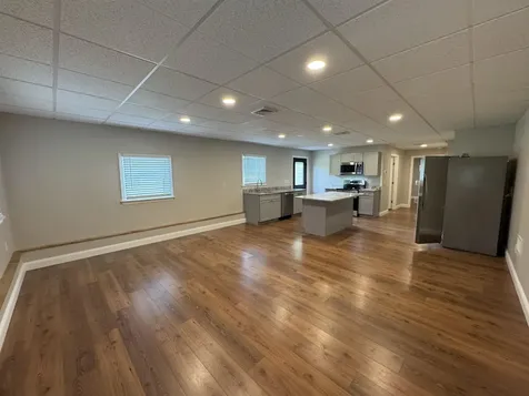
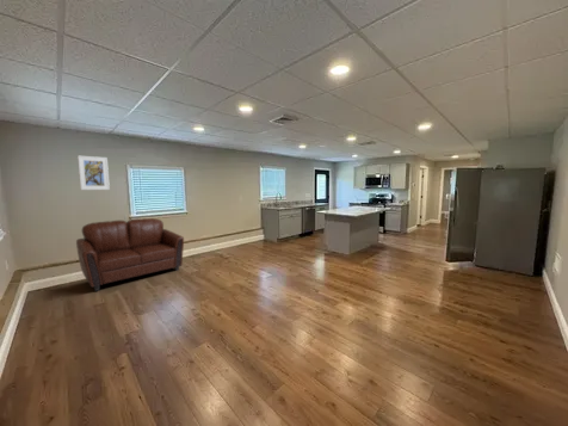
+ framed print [76,155,111,191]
+ sofa [75,217,185,292]
